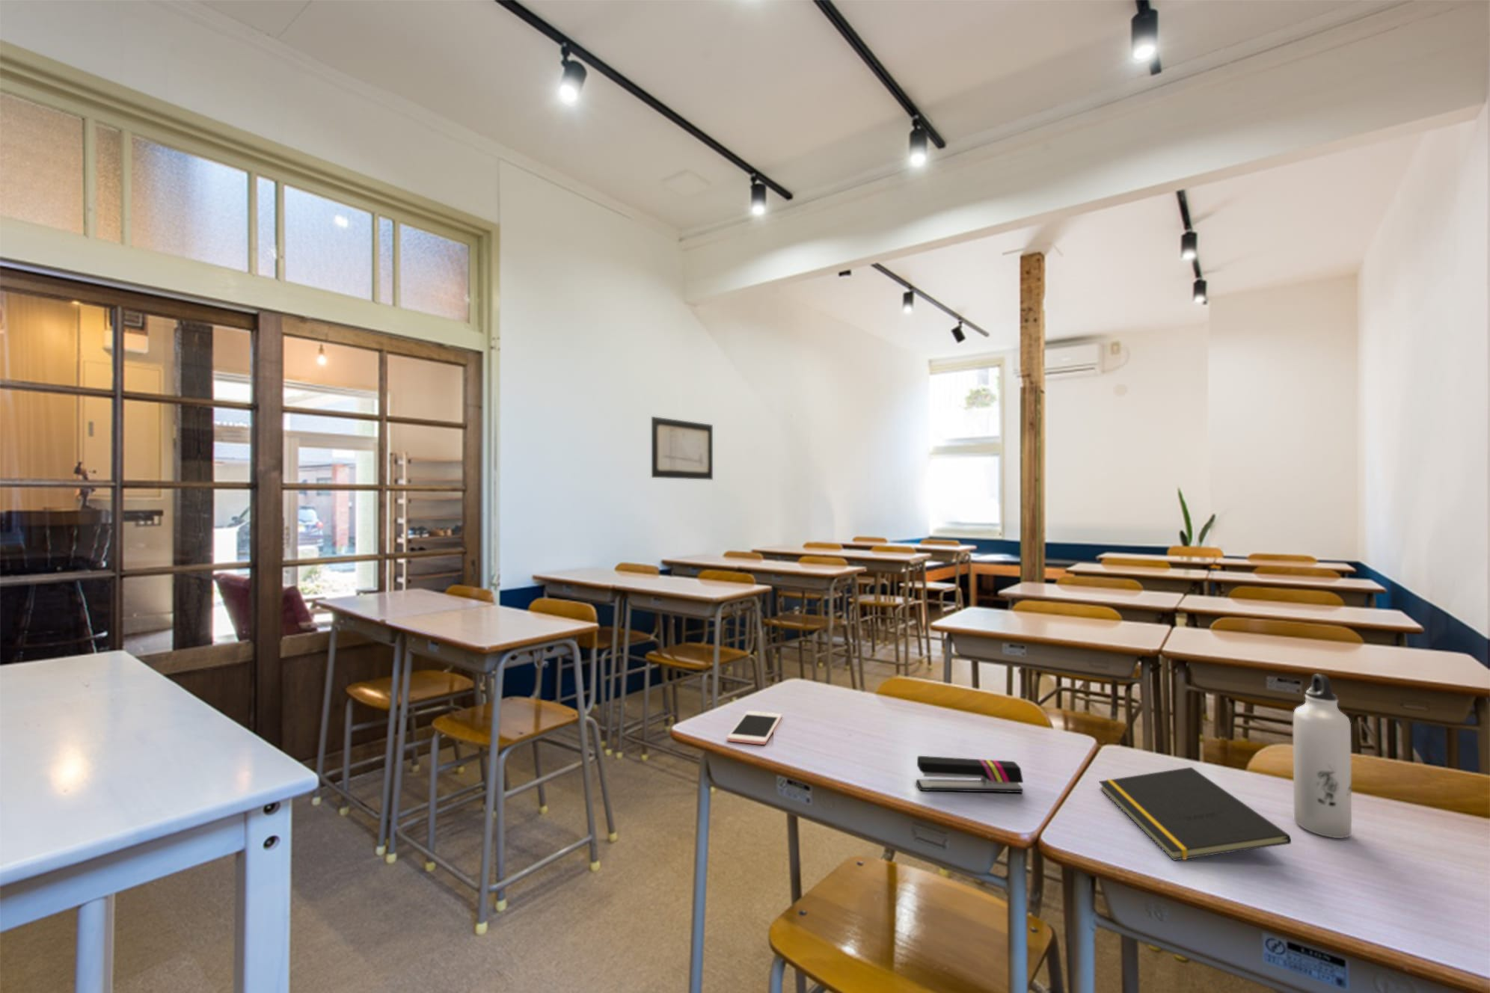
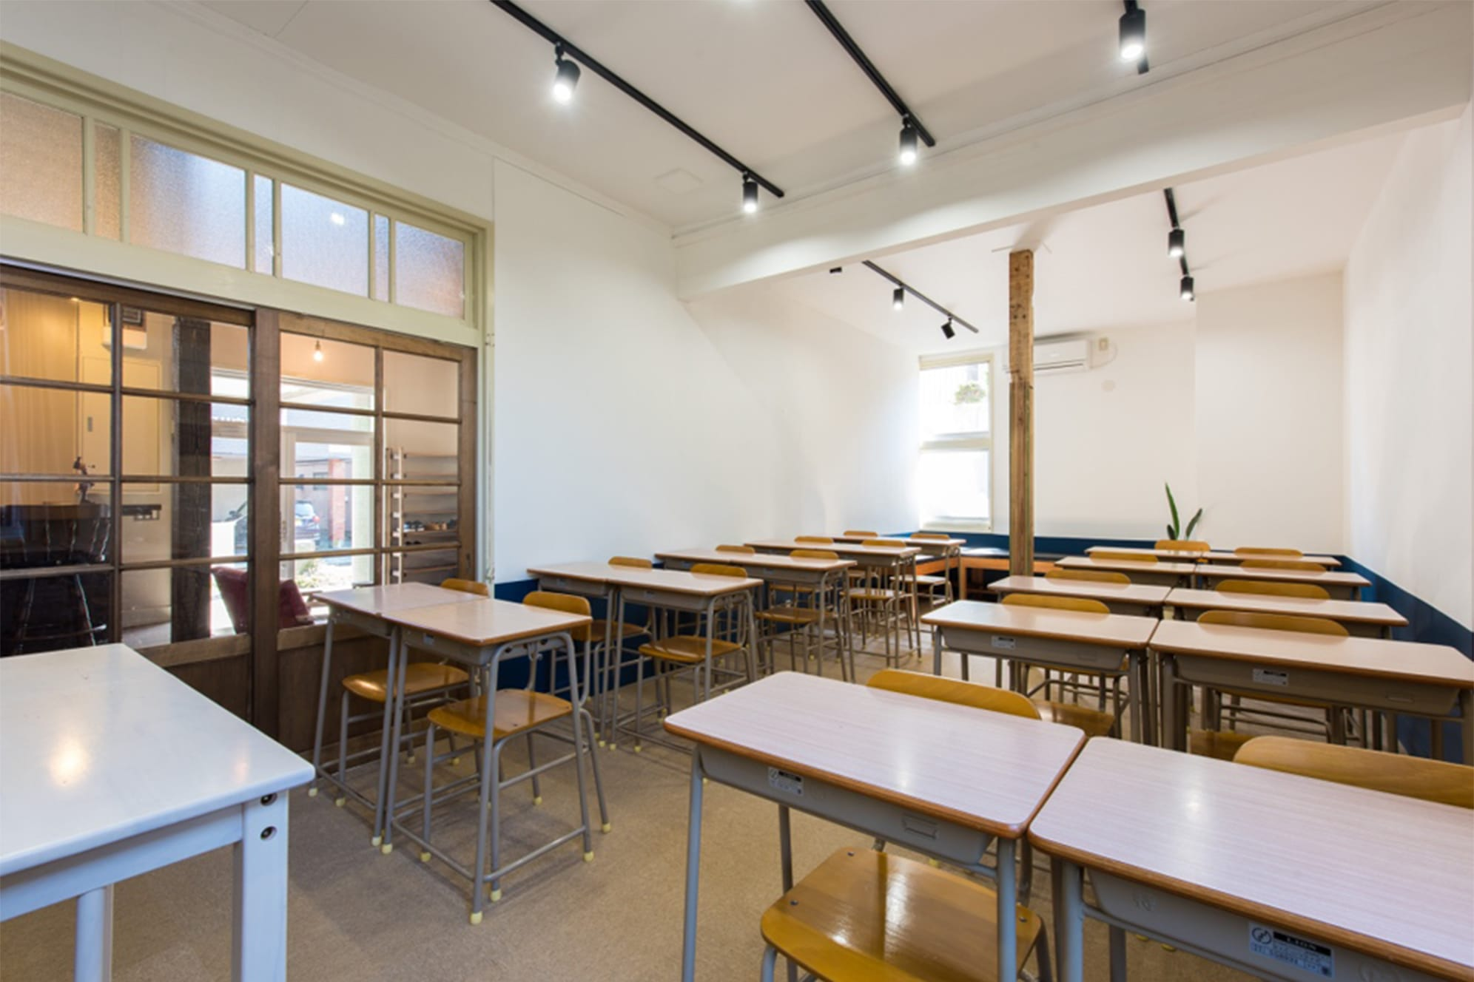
- water bottle [1293,673,1353,839]
- cell phone [726,710,783,746]
- wall art [651,416,714,481]
- notepad [1098,767,1292,861]
- stapler [916,755,1024,794]
